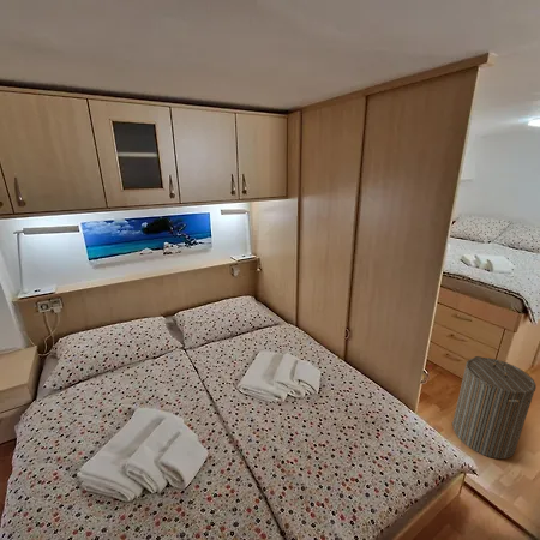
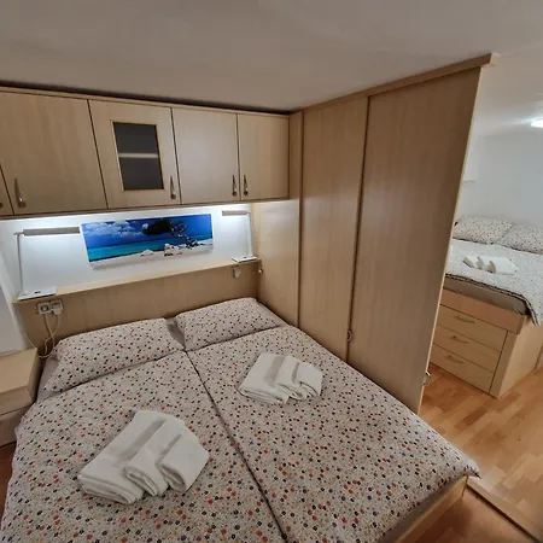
- laundry hamper [451,355,538,460]
